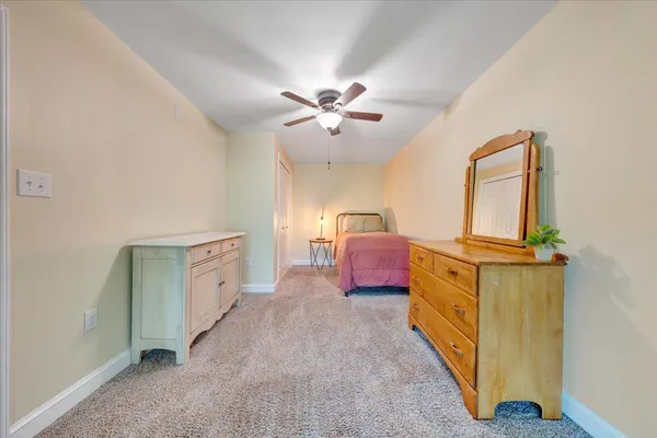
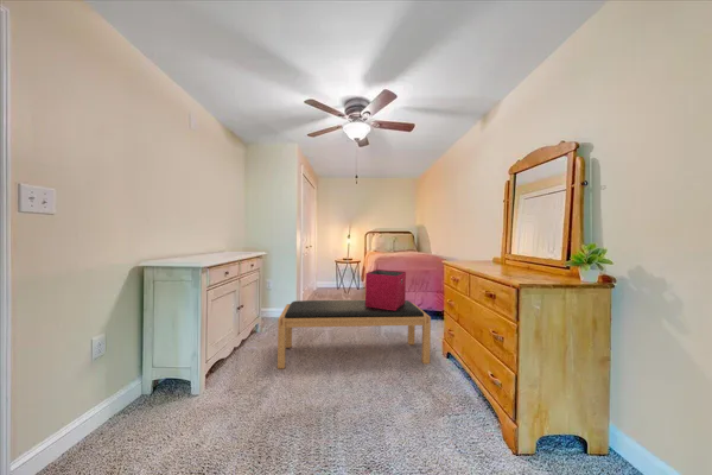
+ storage bin [364,268,407,311]
+ bench [276,299,432,369]
